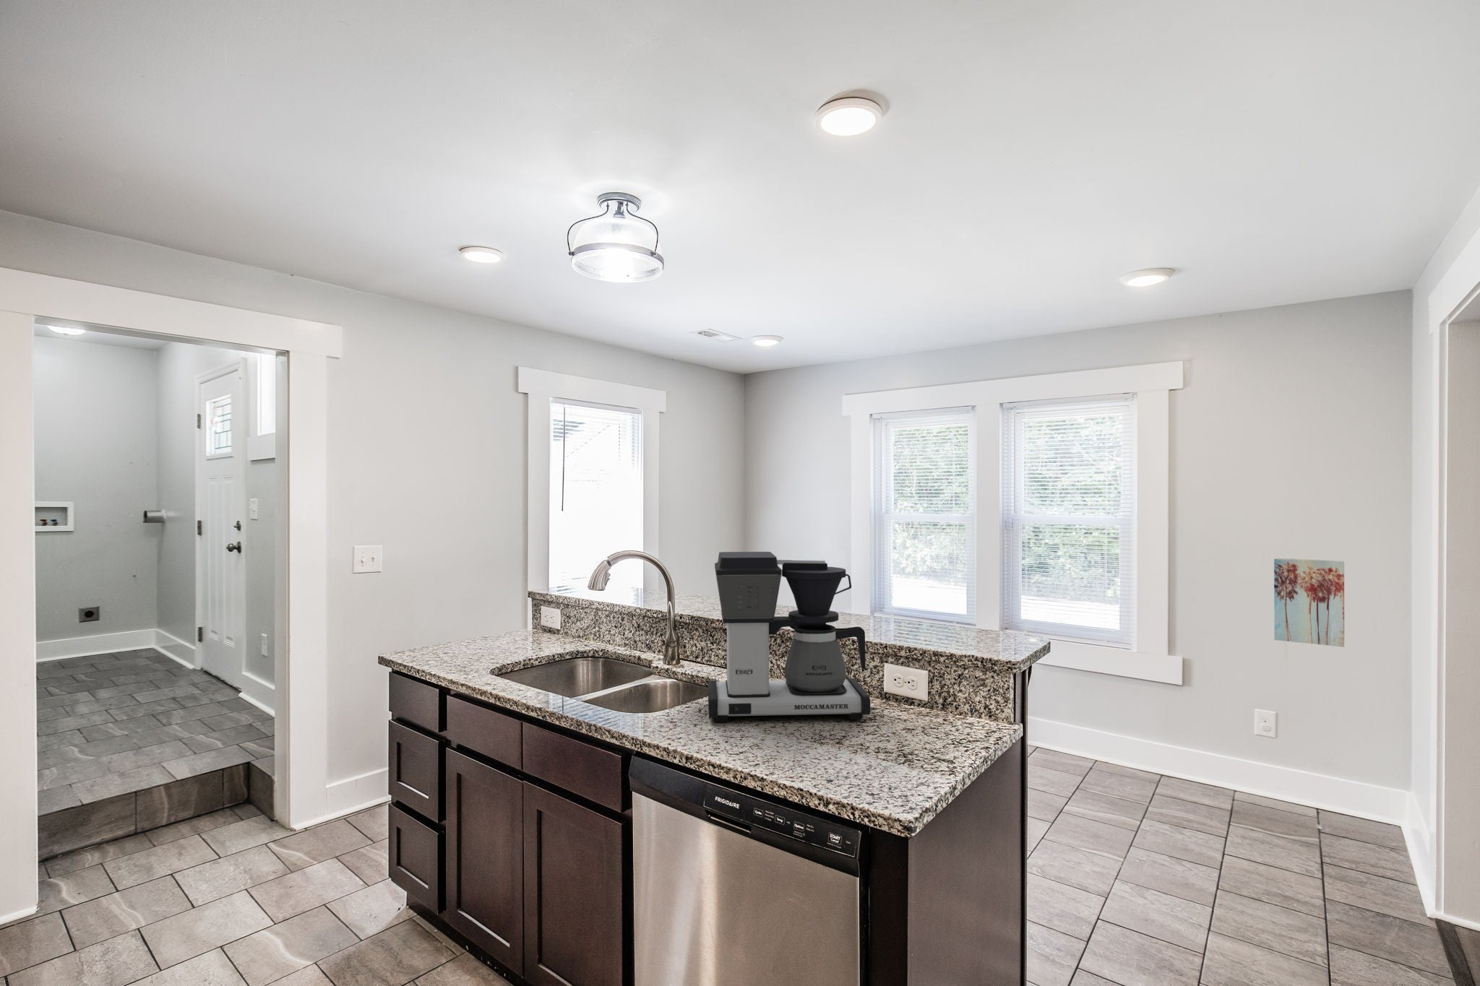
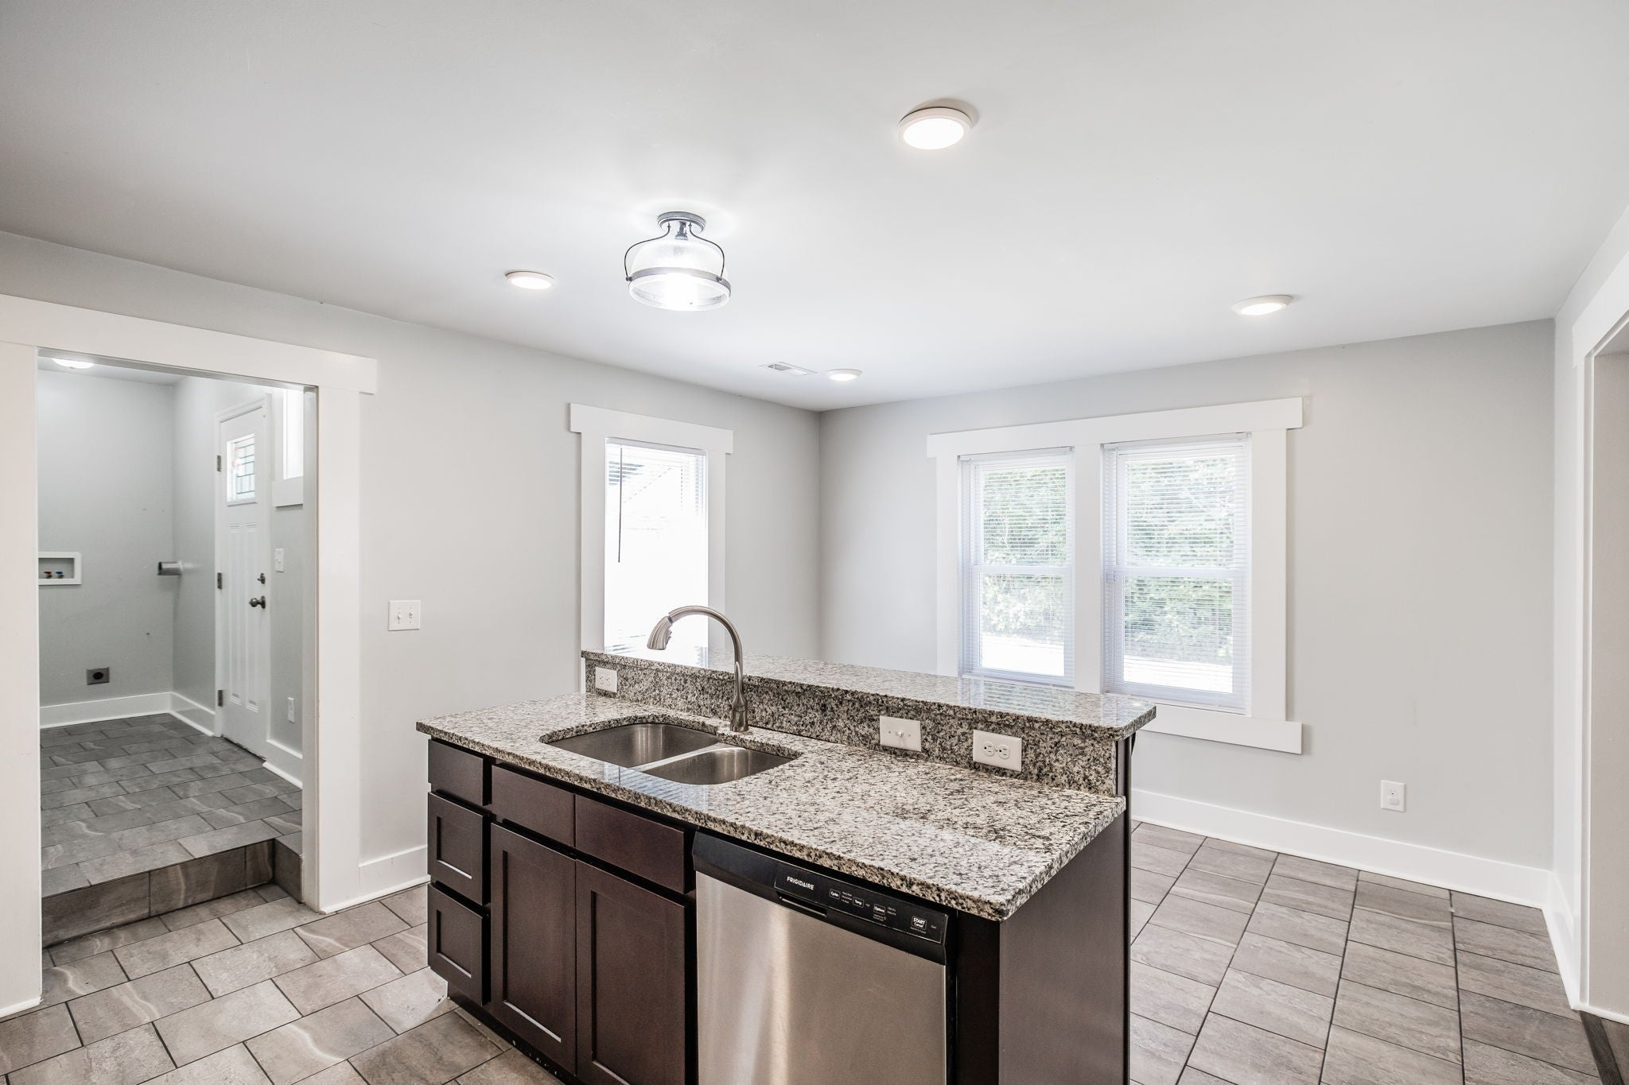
- wall art [1273,557,1345,647]
- coffee maker [708,551,871,724]
